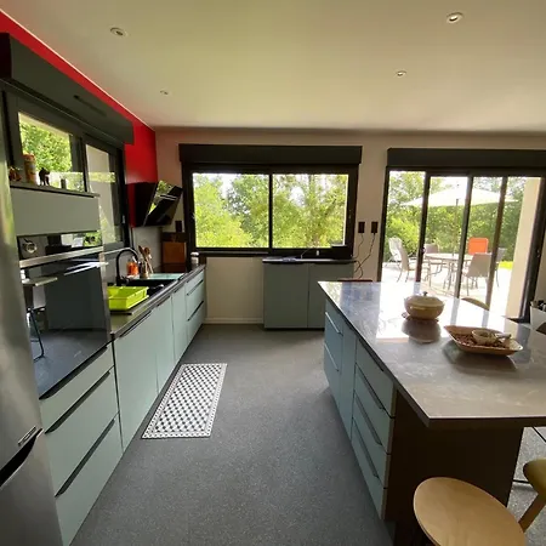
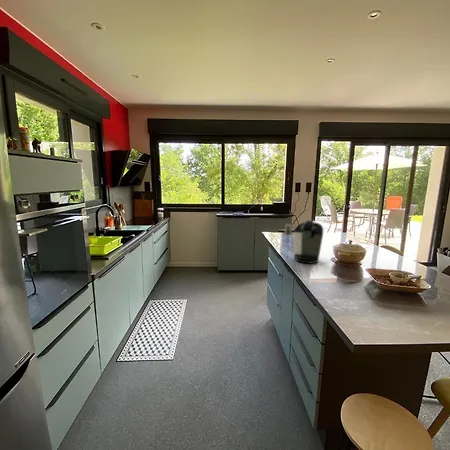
+ coffee maker [284,219,324,265]
